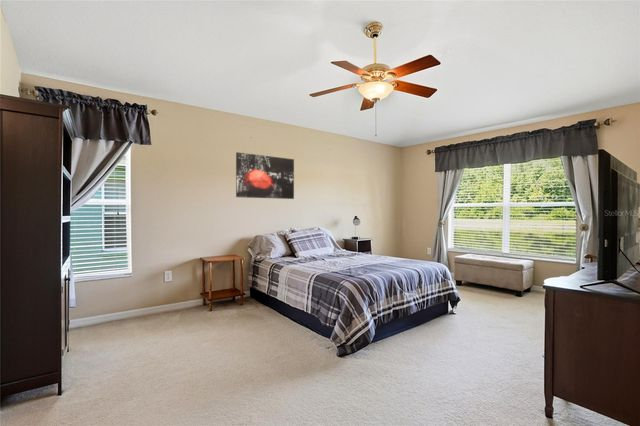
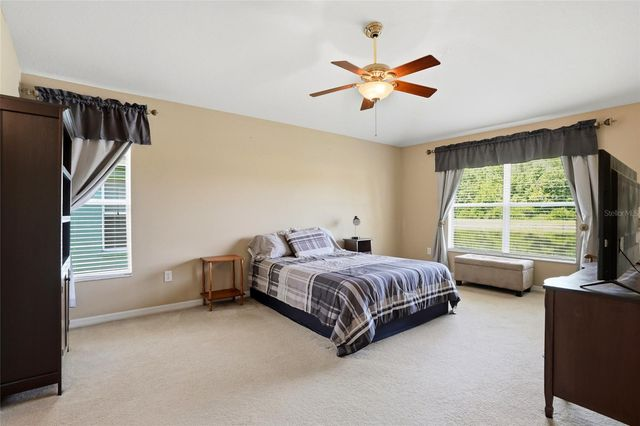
- wall art [235,151,295,200]
